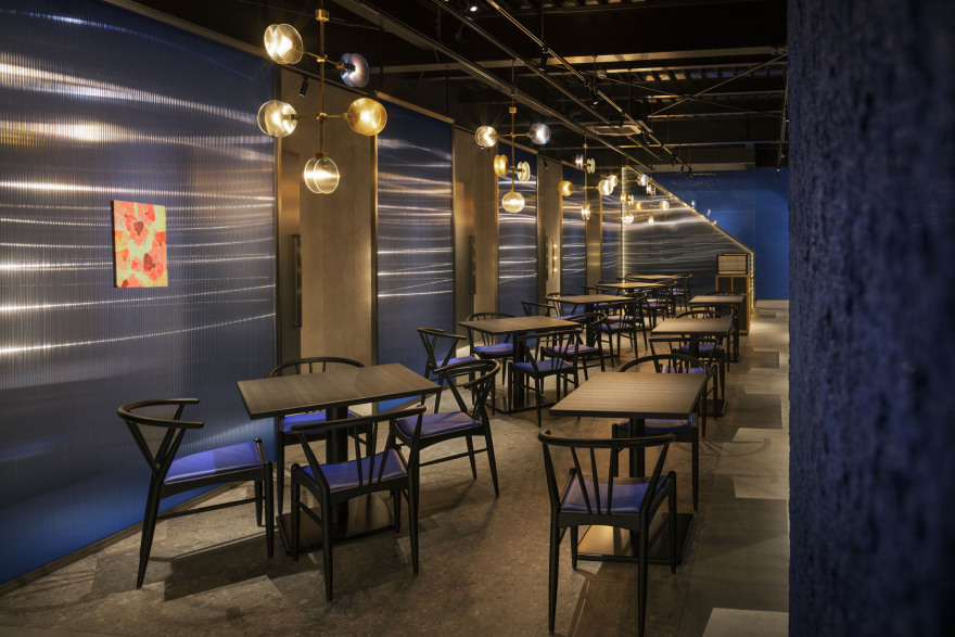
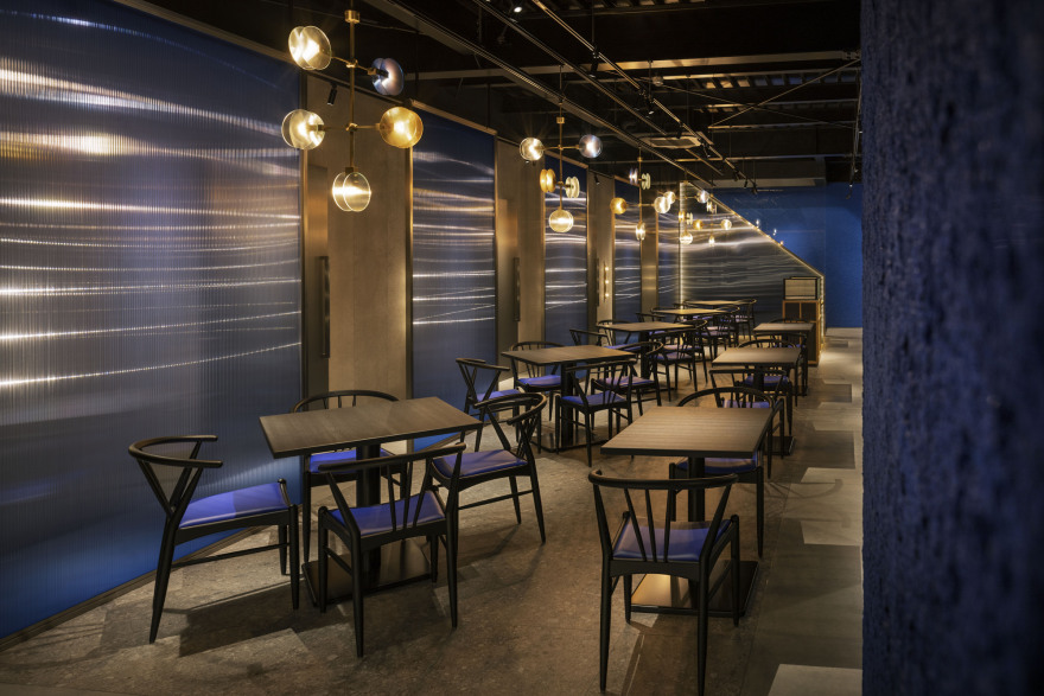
- wall art [110,199,168,289]
